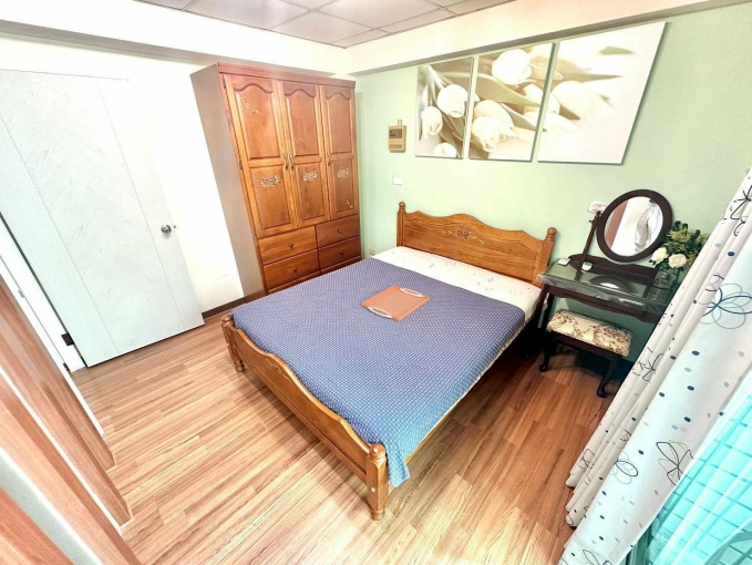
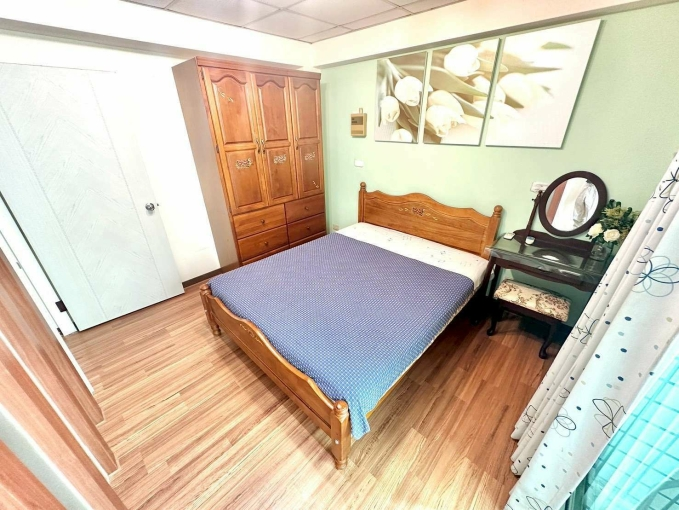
- serving tray [360,284,431,322]
